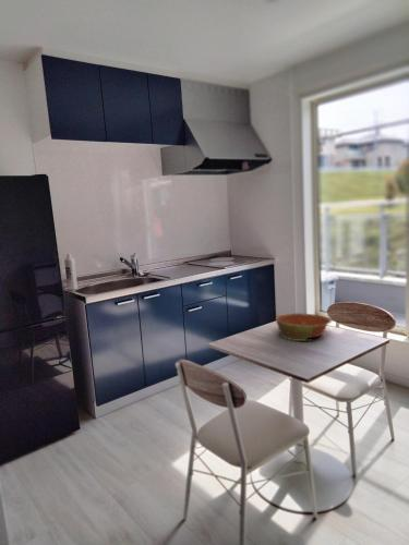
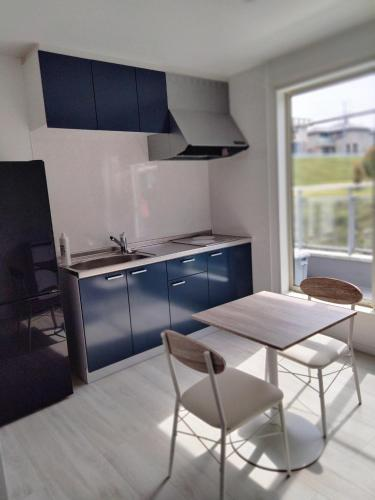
- bowl [275,312,333,342]
